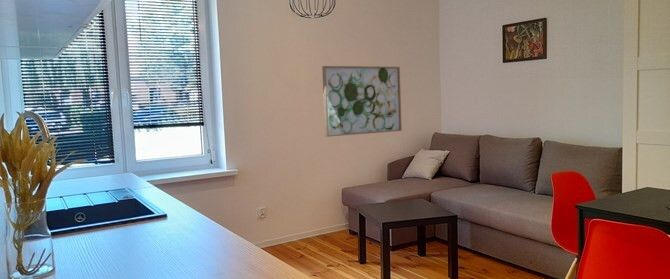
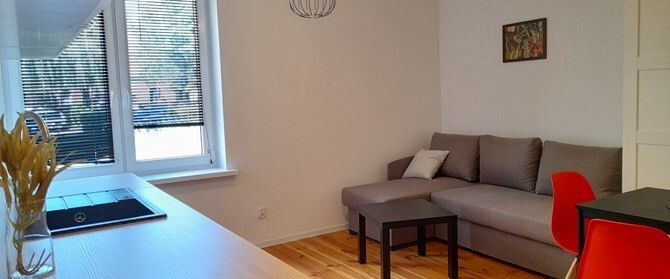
- wall art [321,65,403,138]
